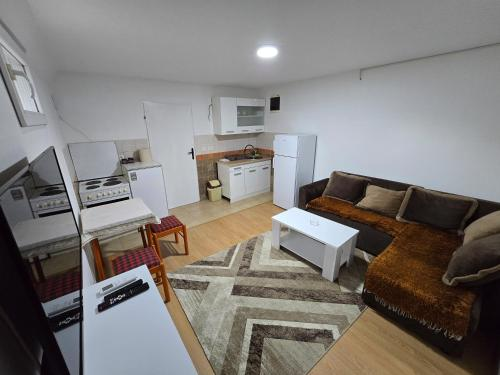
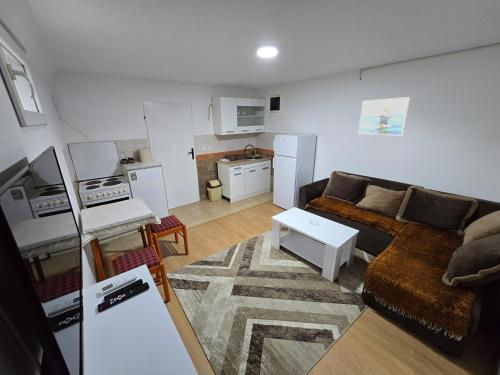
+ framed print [358,96,411,136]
